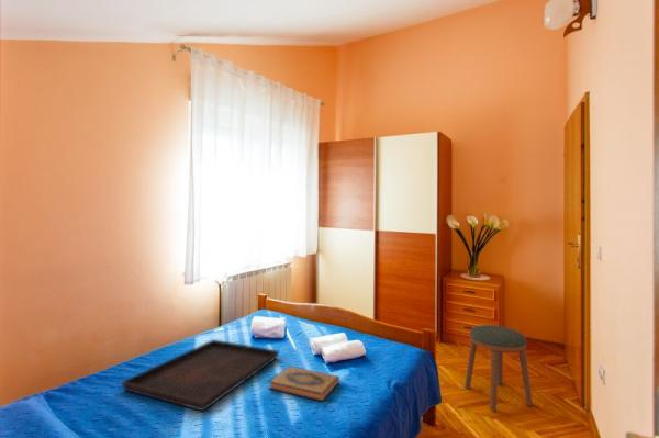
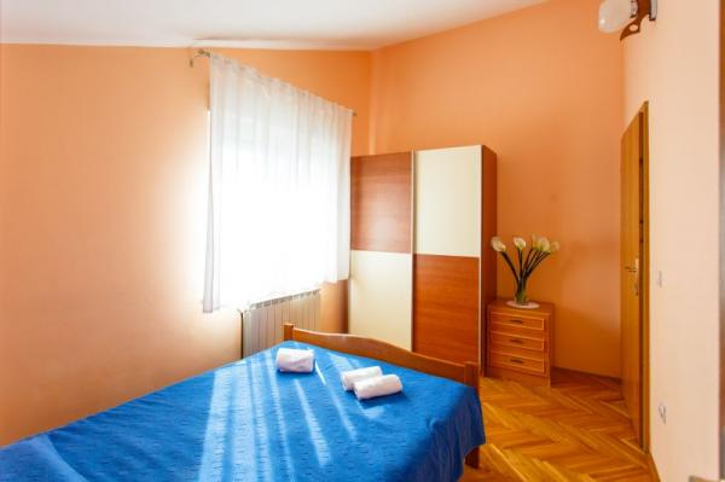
- serving tray [121,338,280,413]
- stool [463,324,534,412]
- hardback book [268,366,340,403]
